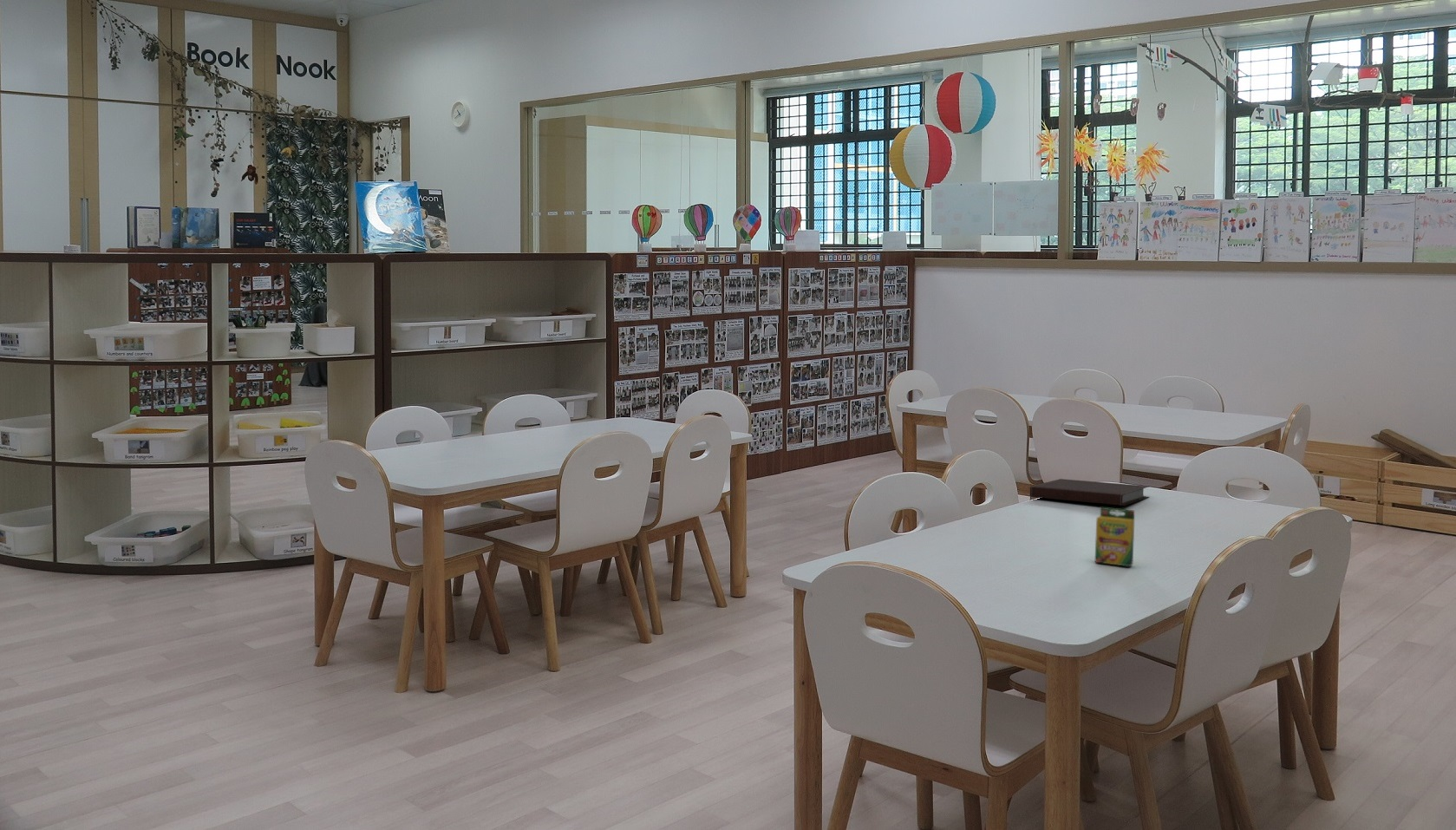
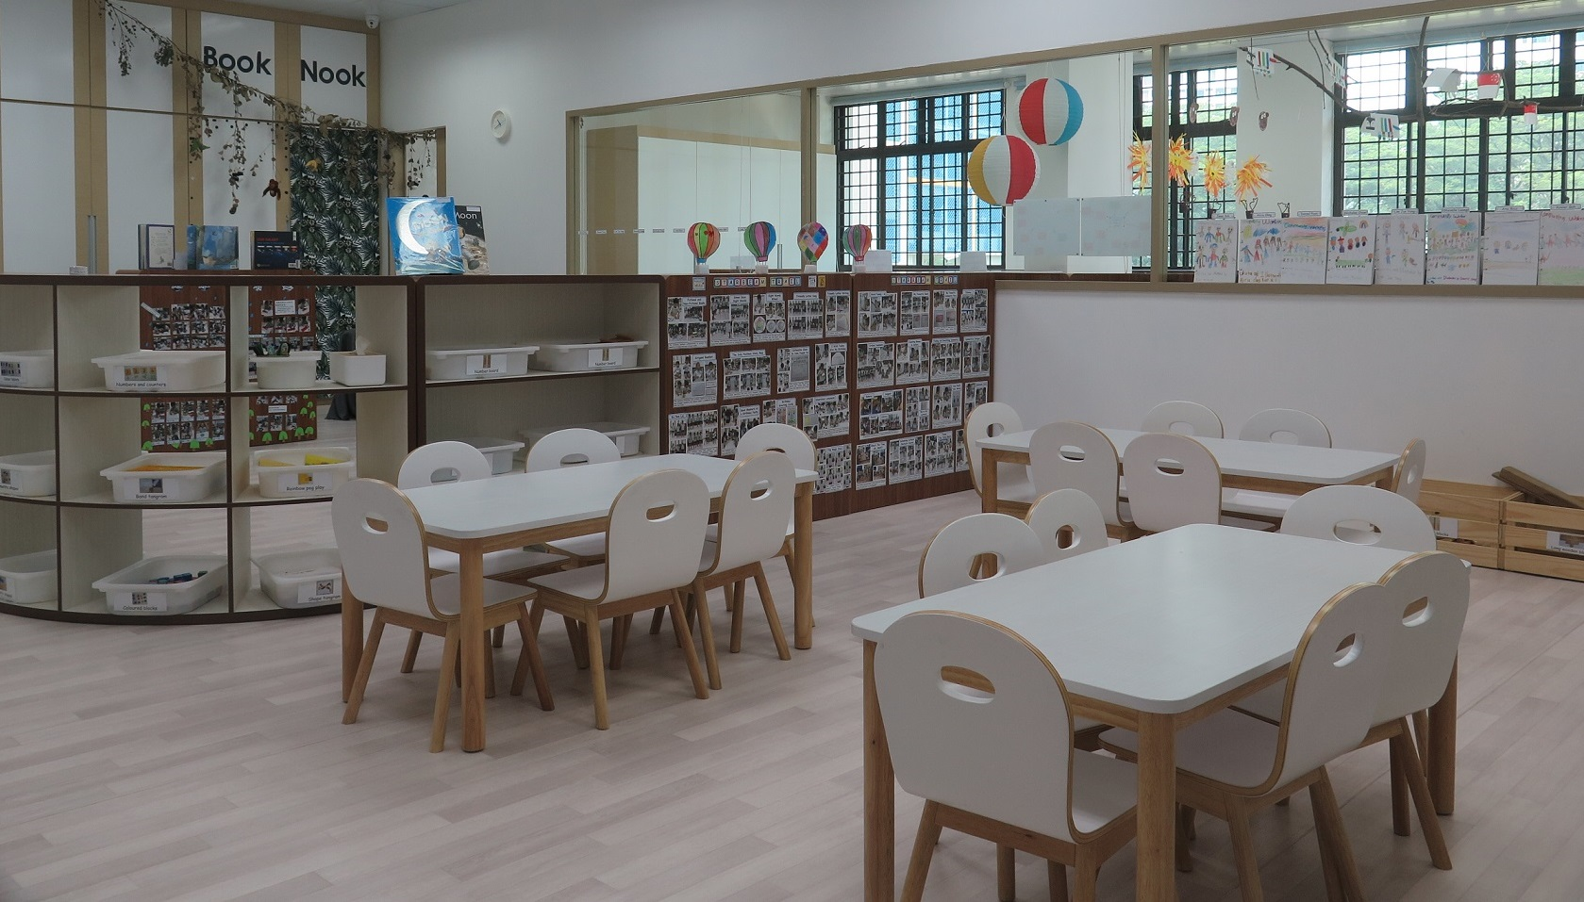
- notebook [1029,478,1150,506]
- crayon box [1094,506,1135,567]
